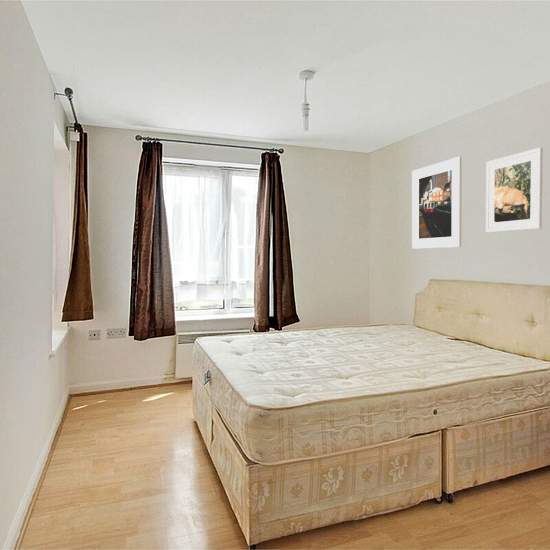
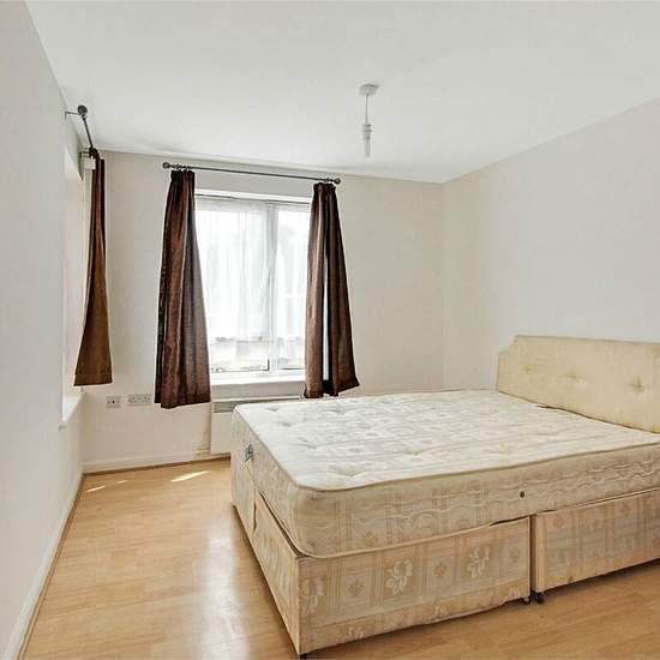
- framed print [485,147,544,234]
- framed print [411,155,463,250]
